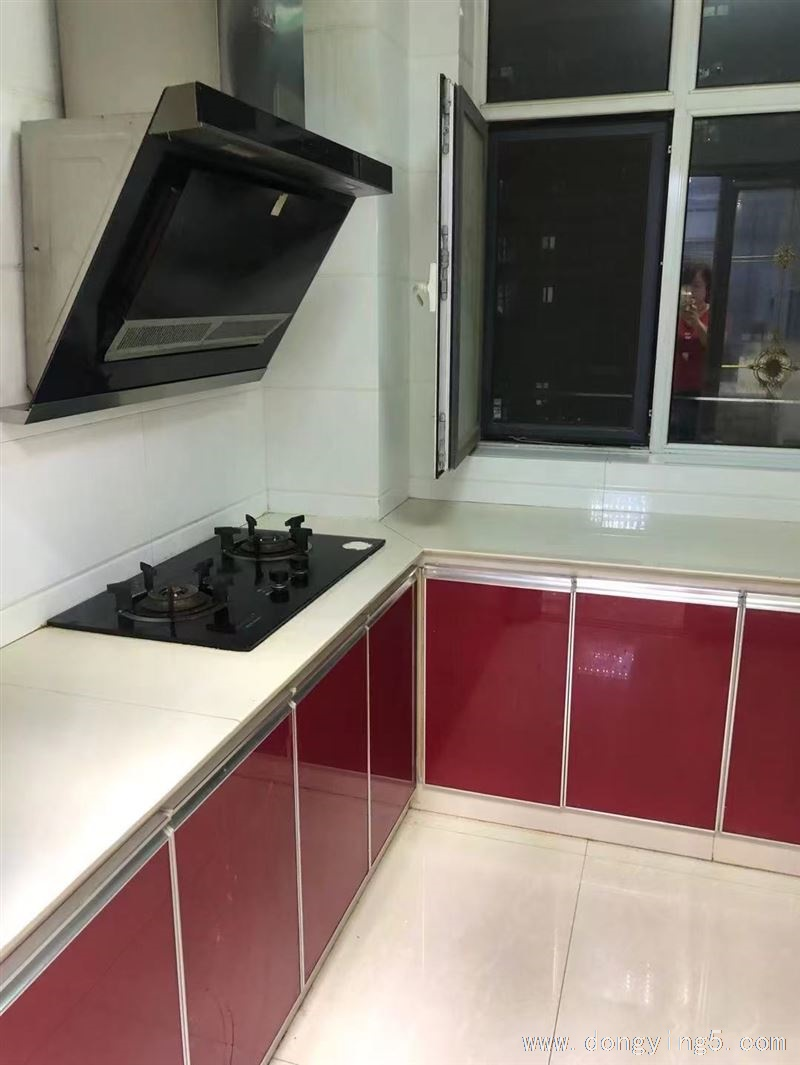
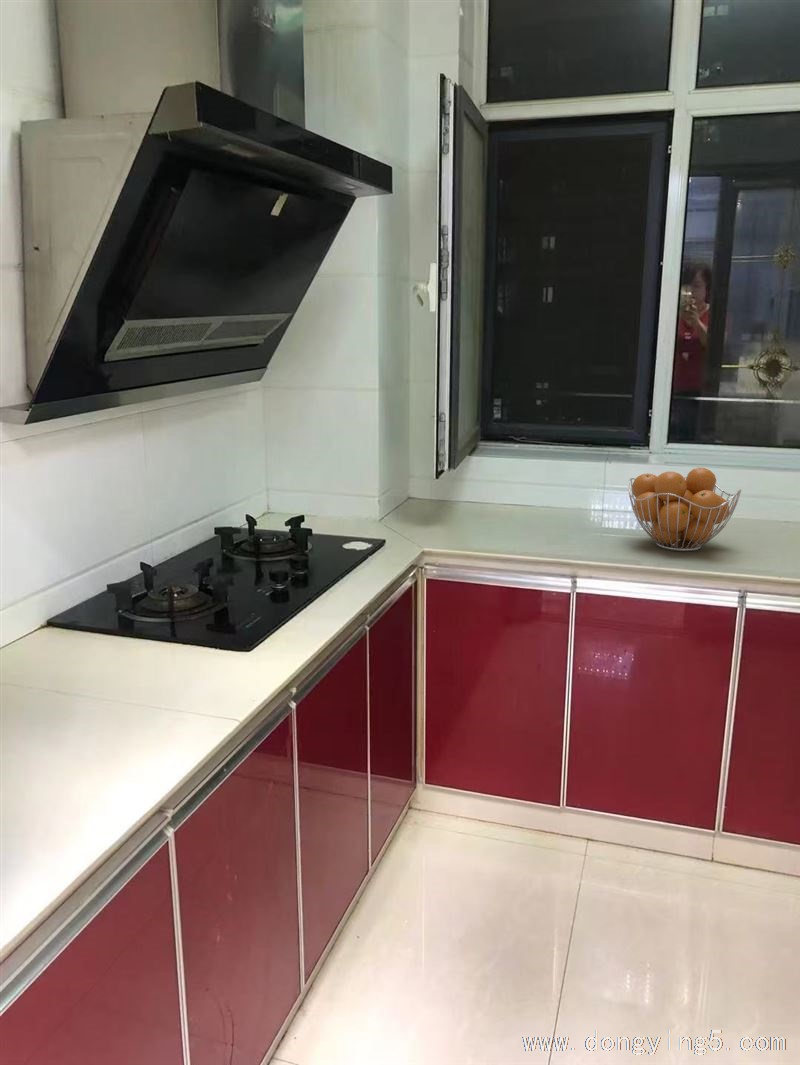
+ fruit basket [627,467,742,552]
